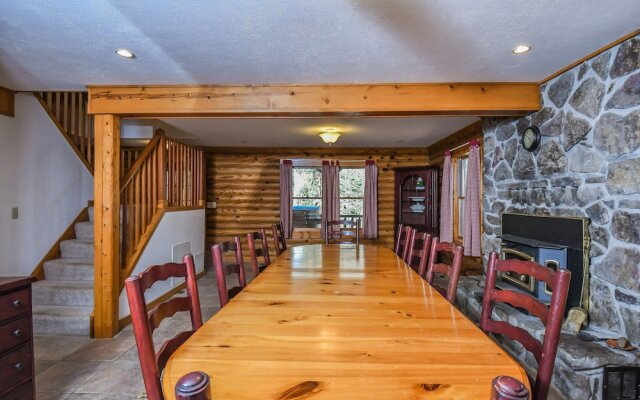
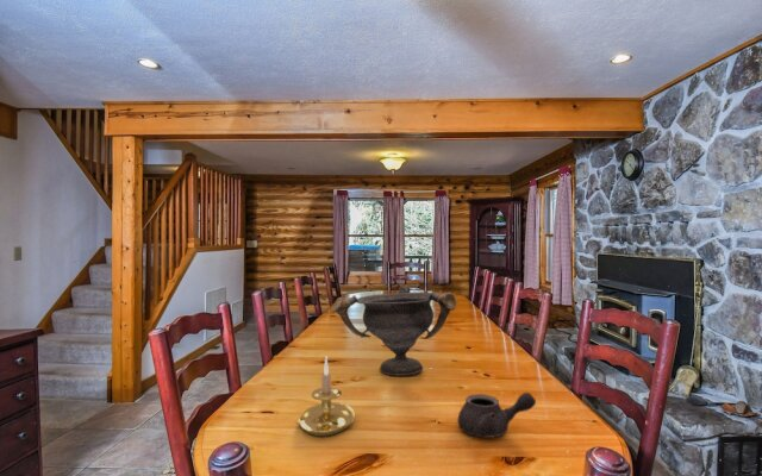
+ decorative bowl [330,284,457,377]
+ teapot [456,392,537,439]
+ candle holder [296,356,356,438]
